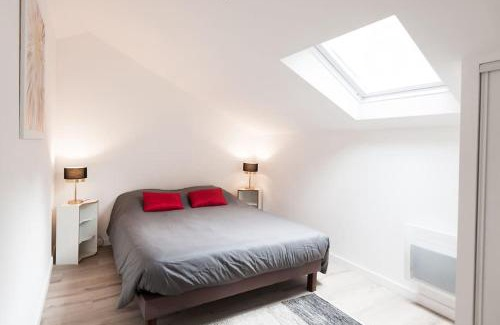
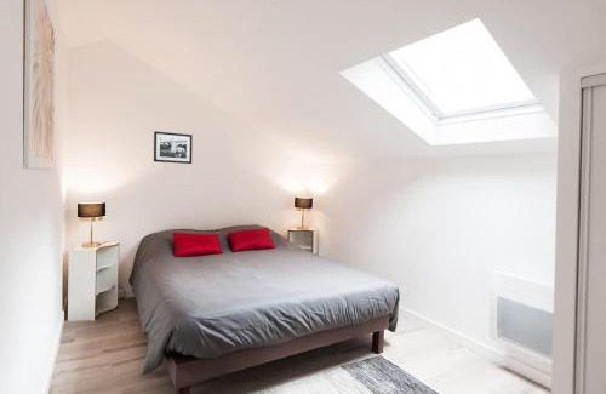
+ picture frame [153,130,194,165]
